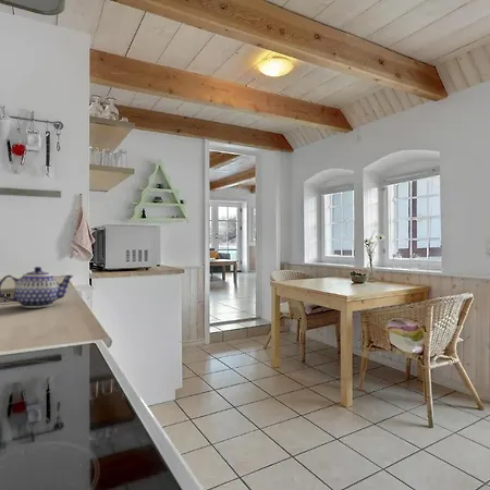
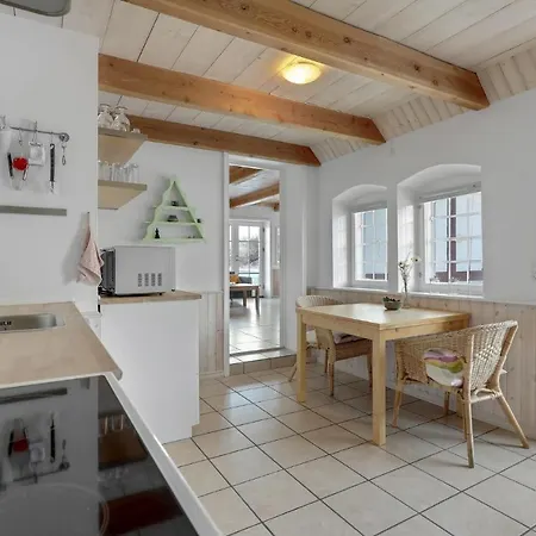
- teapot [0,266,74,309]
